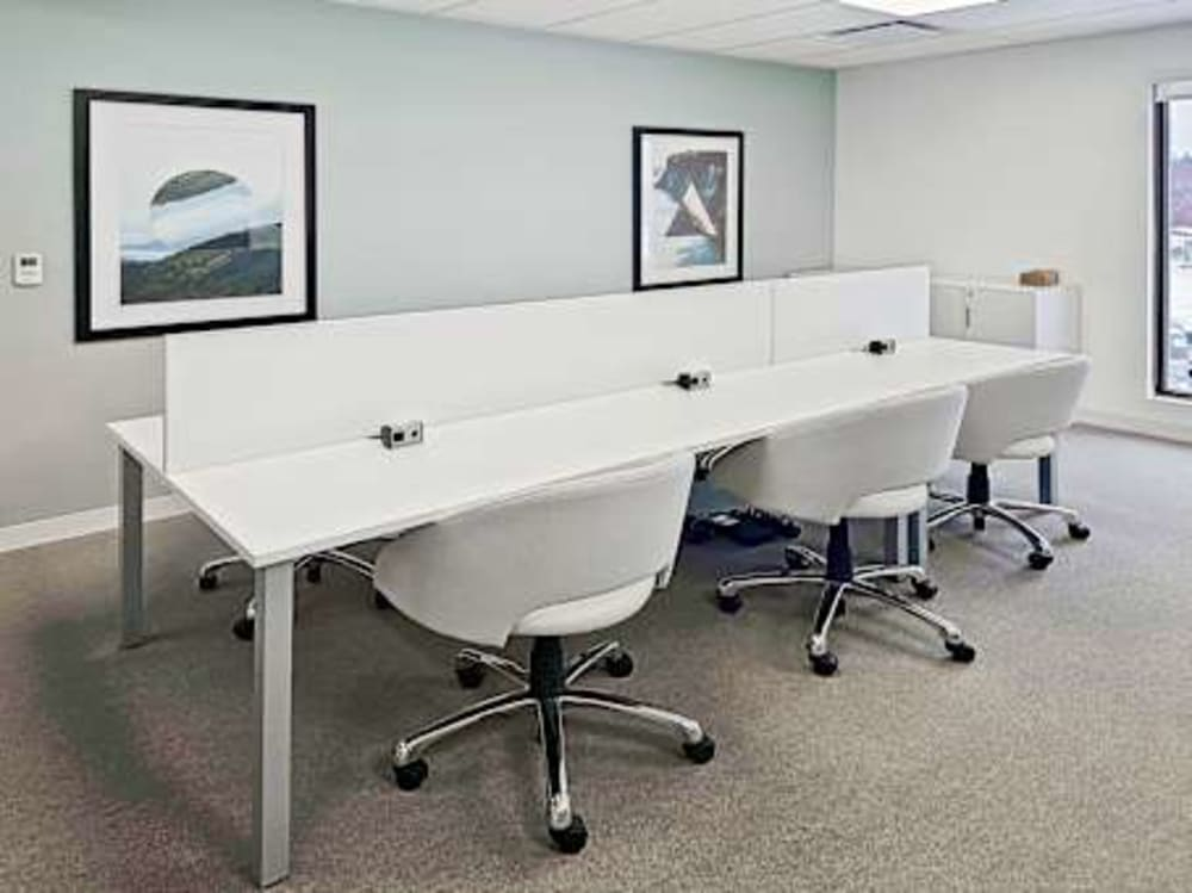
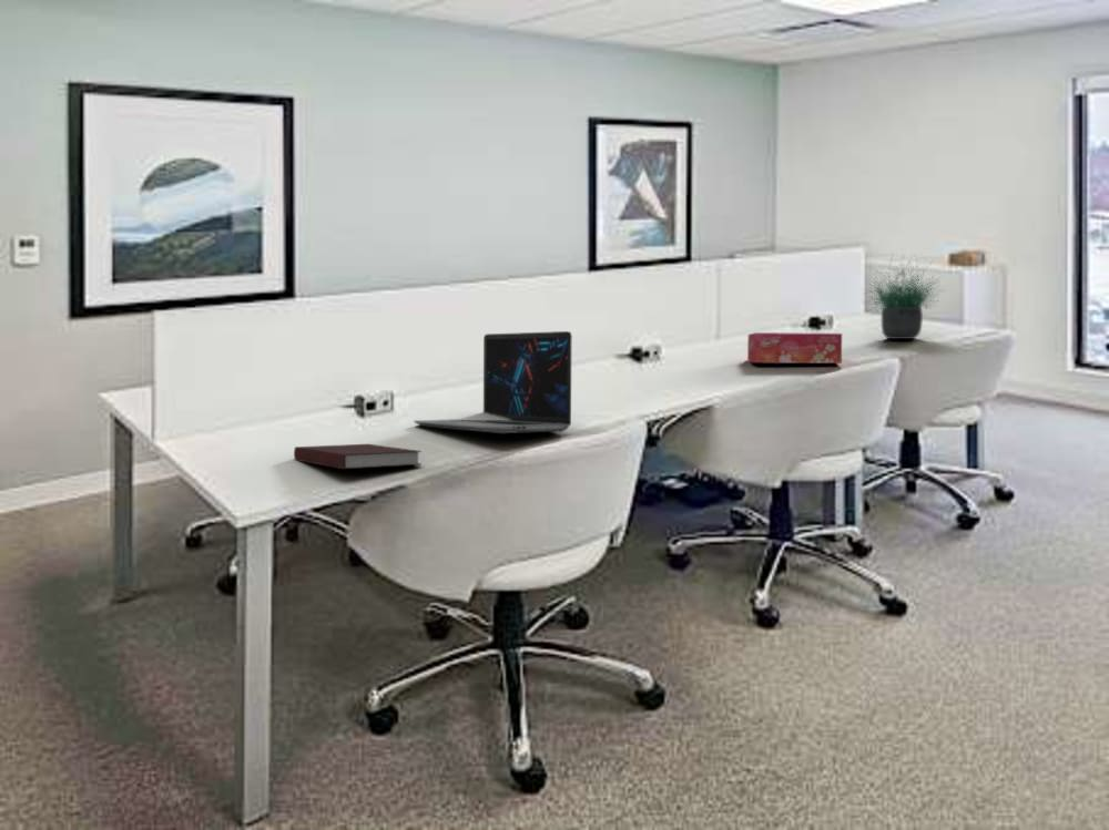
+ laptop [413,330,573,434]
+ notebook [293,443,423,470]
+ tissue box [746,331,843,365]
+ potted plant [859,254,945,340]
